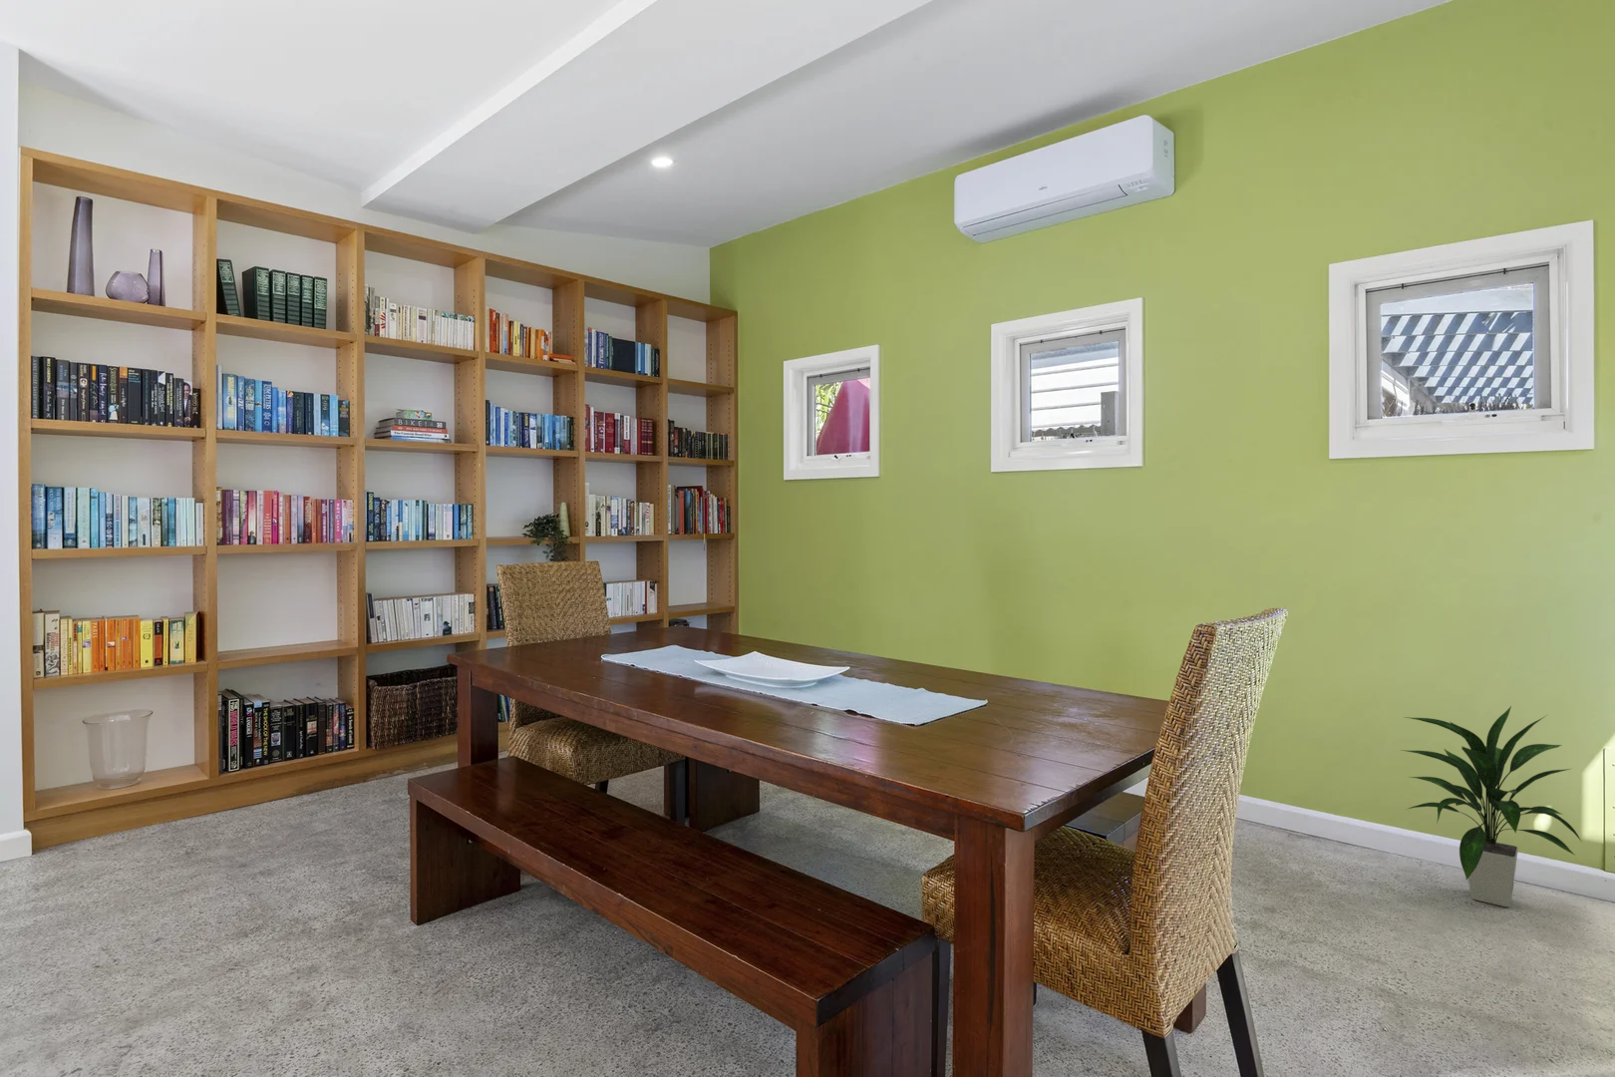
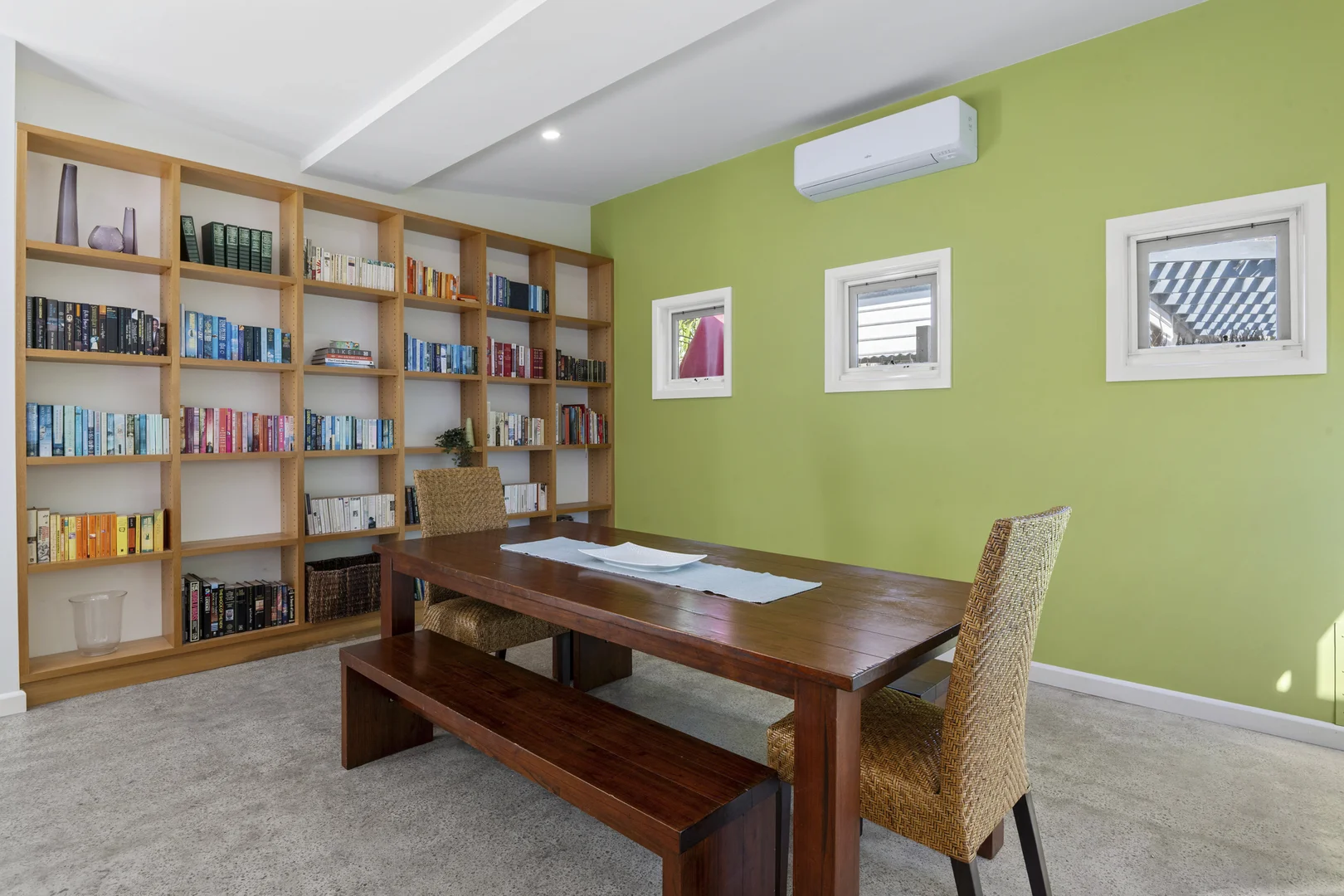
- indoor plant [1401,706,1585,909]
